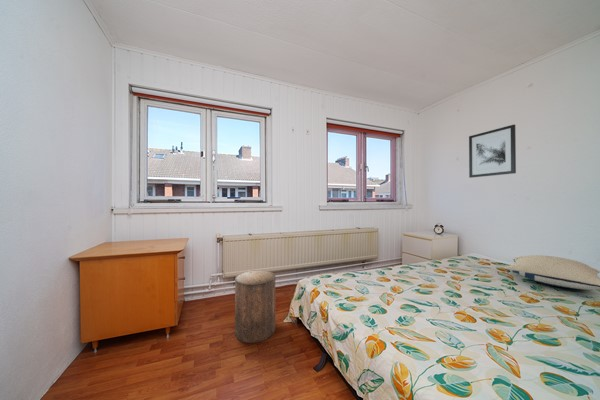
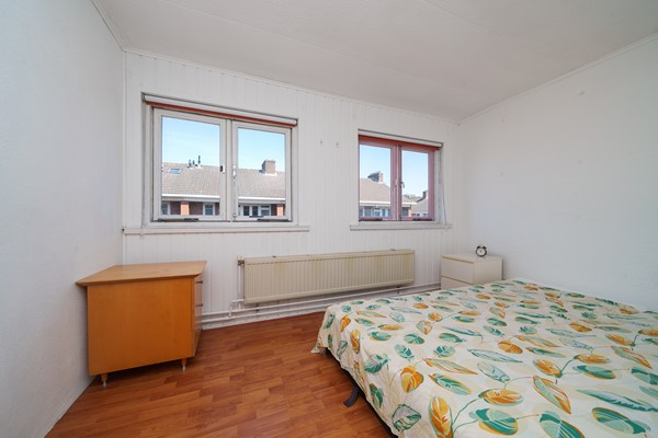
- wall art [468,124,517,179]
- pillow [503,254,600,291]
- stool [234,269,276,344]
